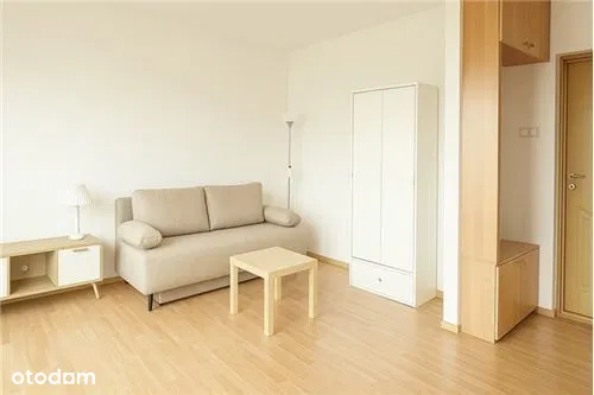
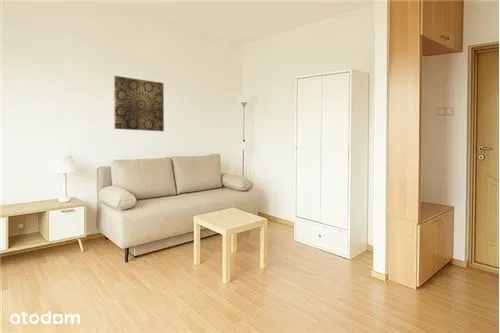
+ wall art [113,75,165,132]
